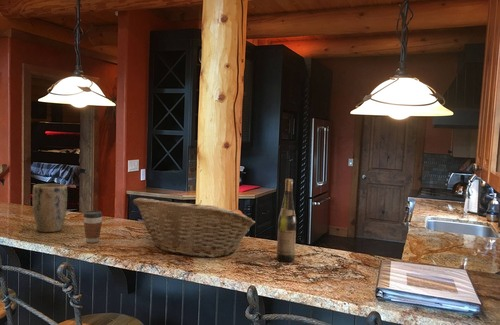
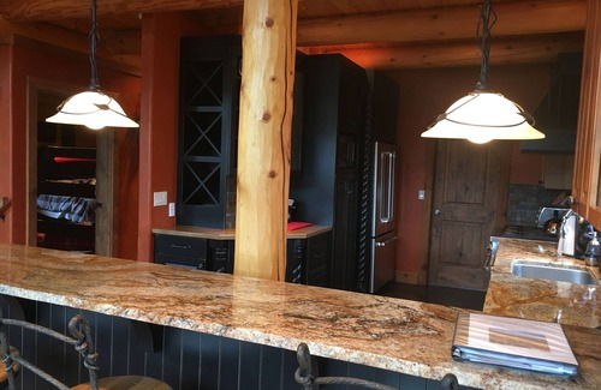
- coffee cup [82,210,103,244]
- fruit basket [132,197,256,259]
- wine bottle [276,178,297,263]
- plant pot [32,183,68,233]
